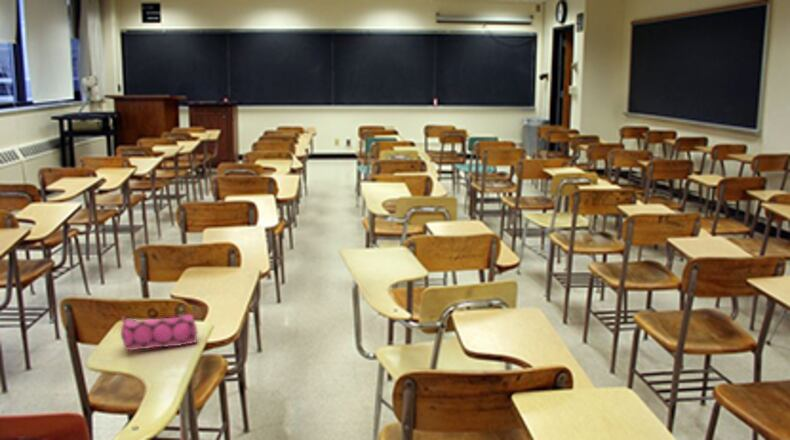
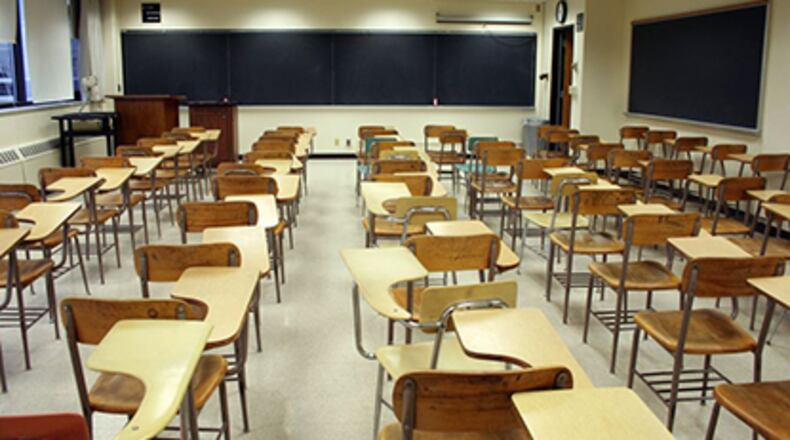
- pencil case [120,313,198,351]
